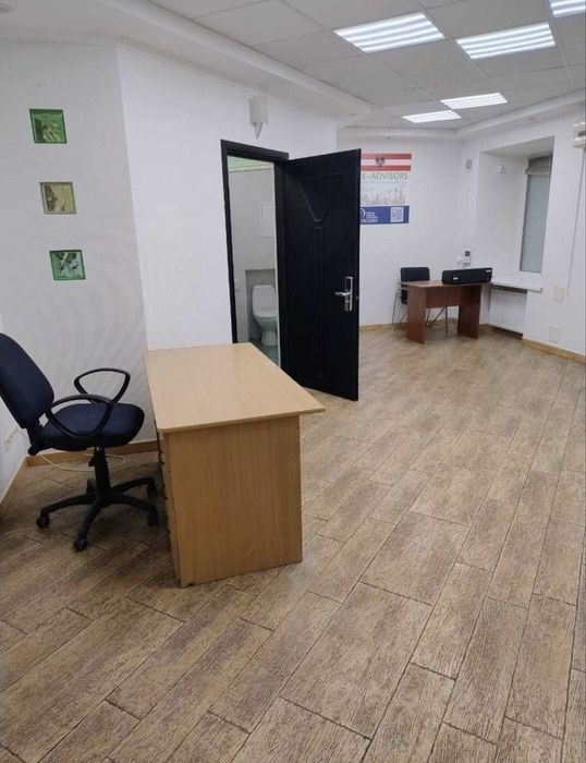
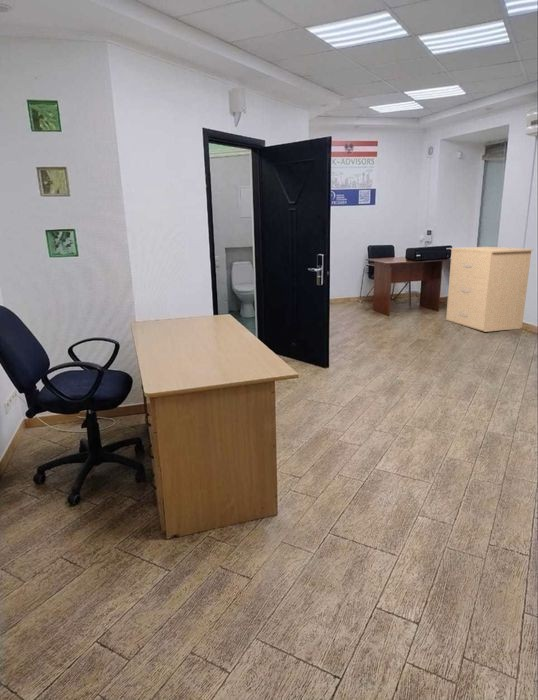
+ filing cabinet [445,246,534,333]
